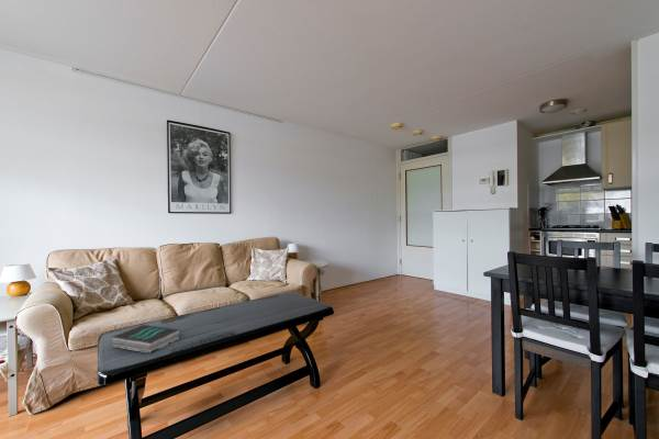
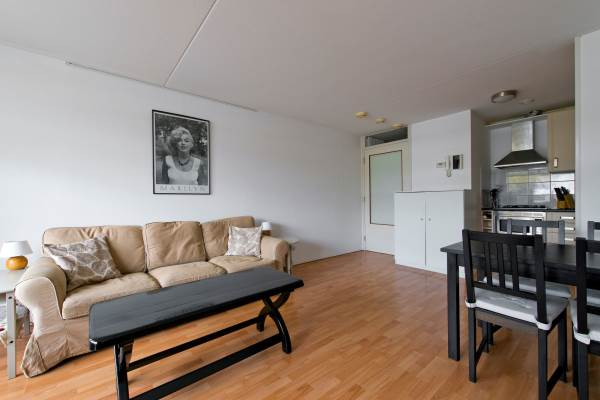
- book [111,324,180,354]
